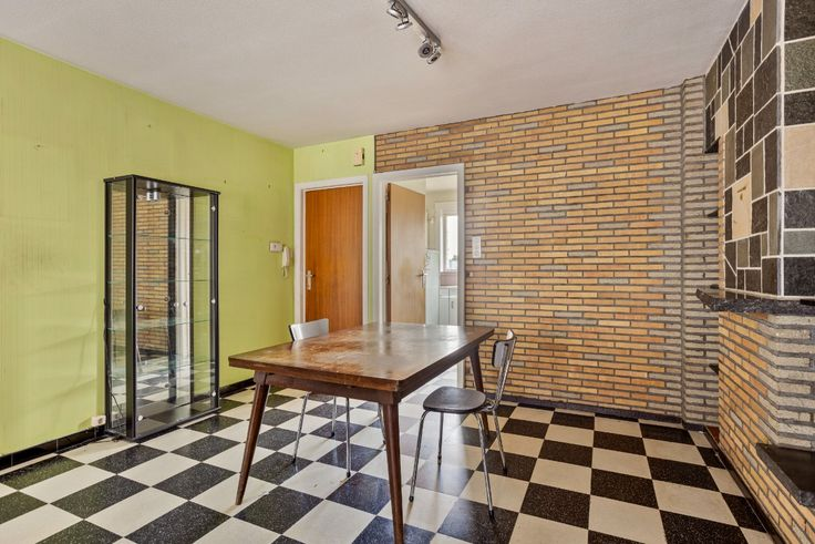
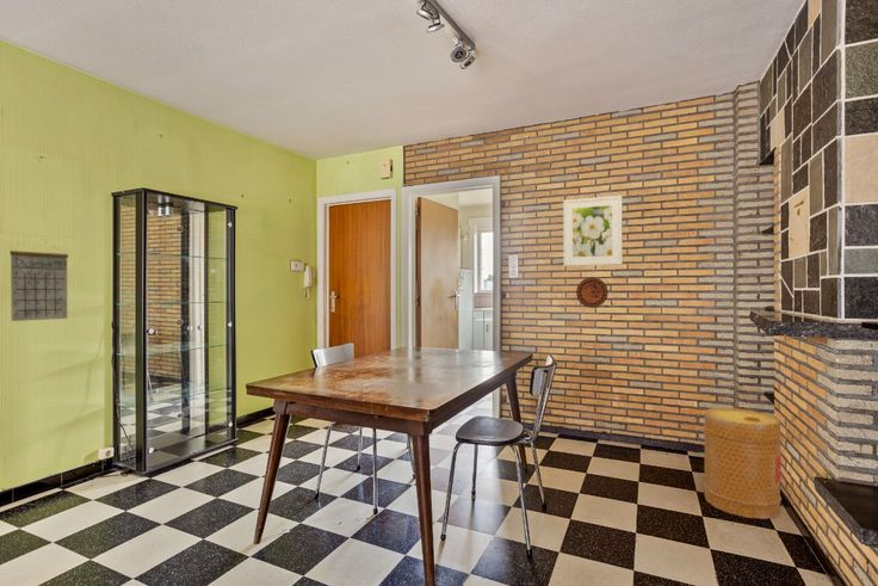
+ basket [703,407,783,520]
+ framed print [562,195,623,267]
+ decorative plate [575,277,610,309]
+ calendar [8,239,69,322]
